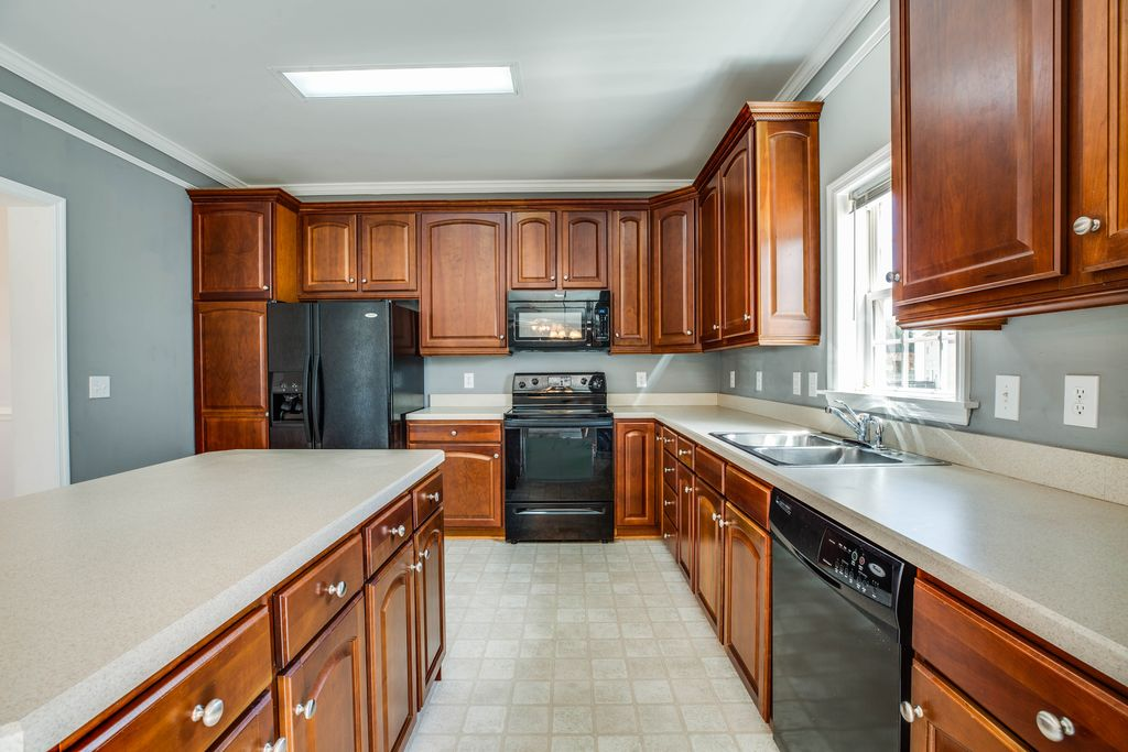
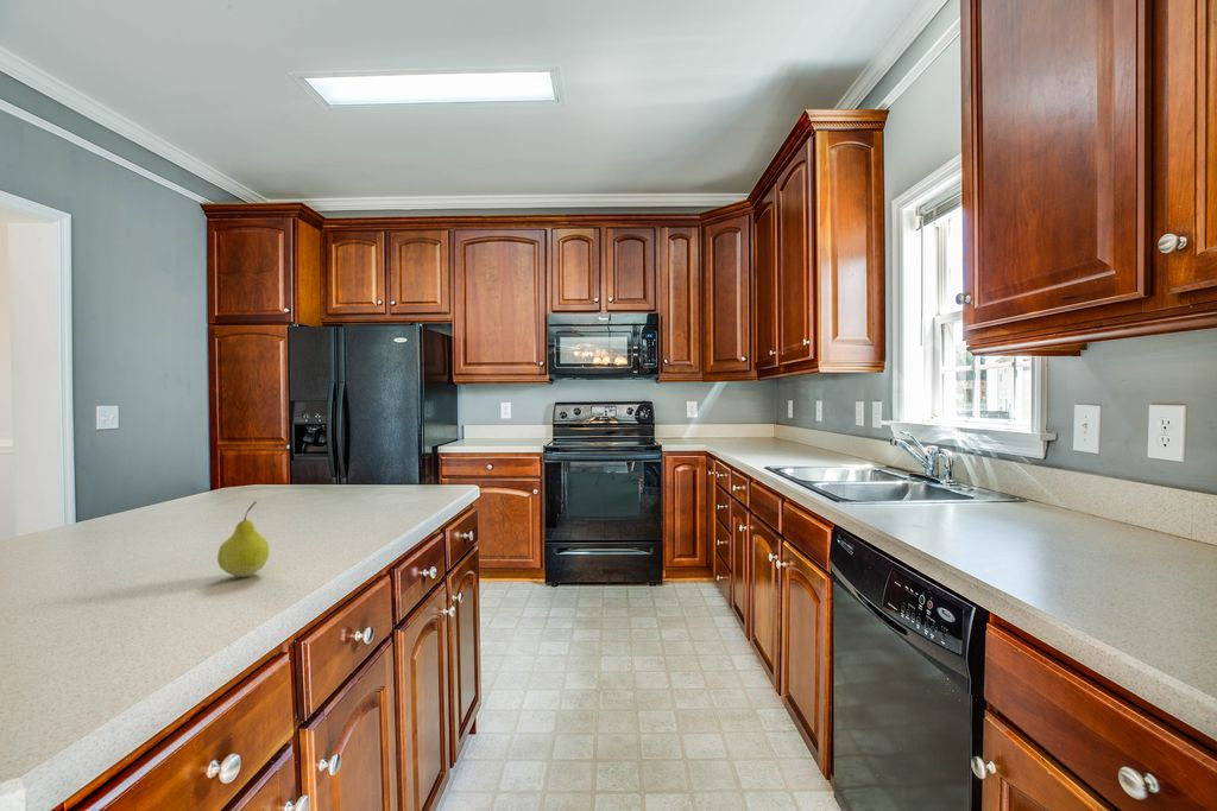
+ fruit [216,500,270,578]
